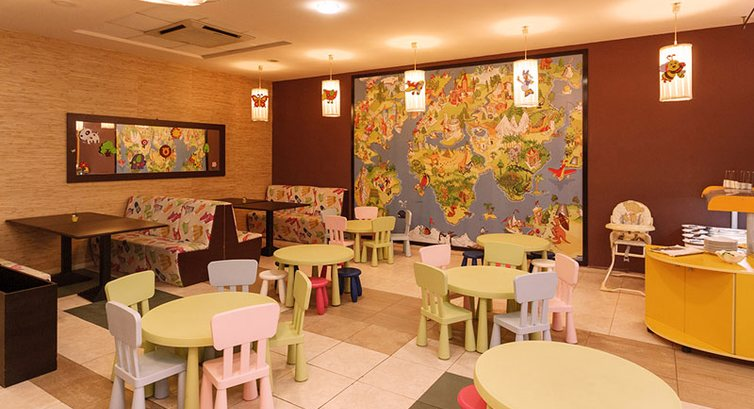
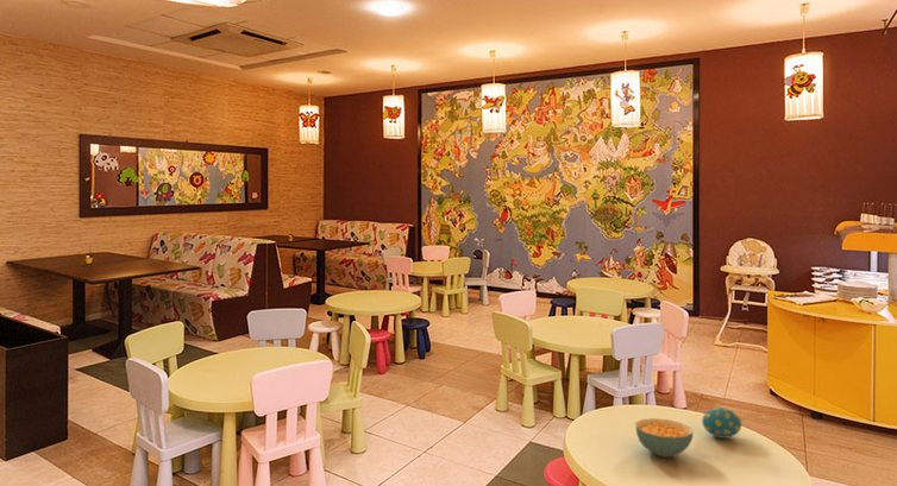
+ decorative egg [701,406,742,440]
+ cereal bowl [634,417,695,459]
